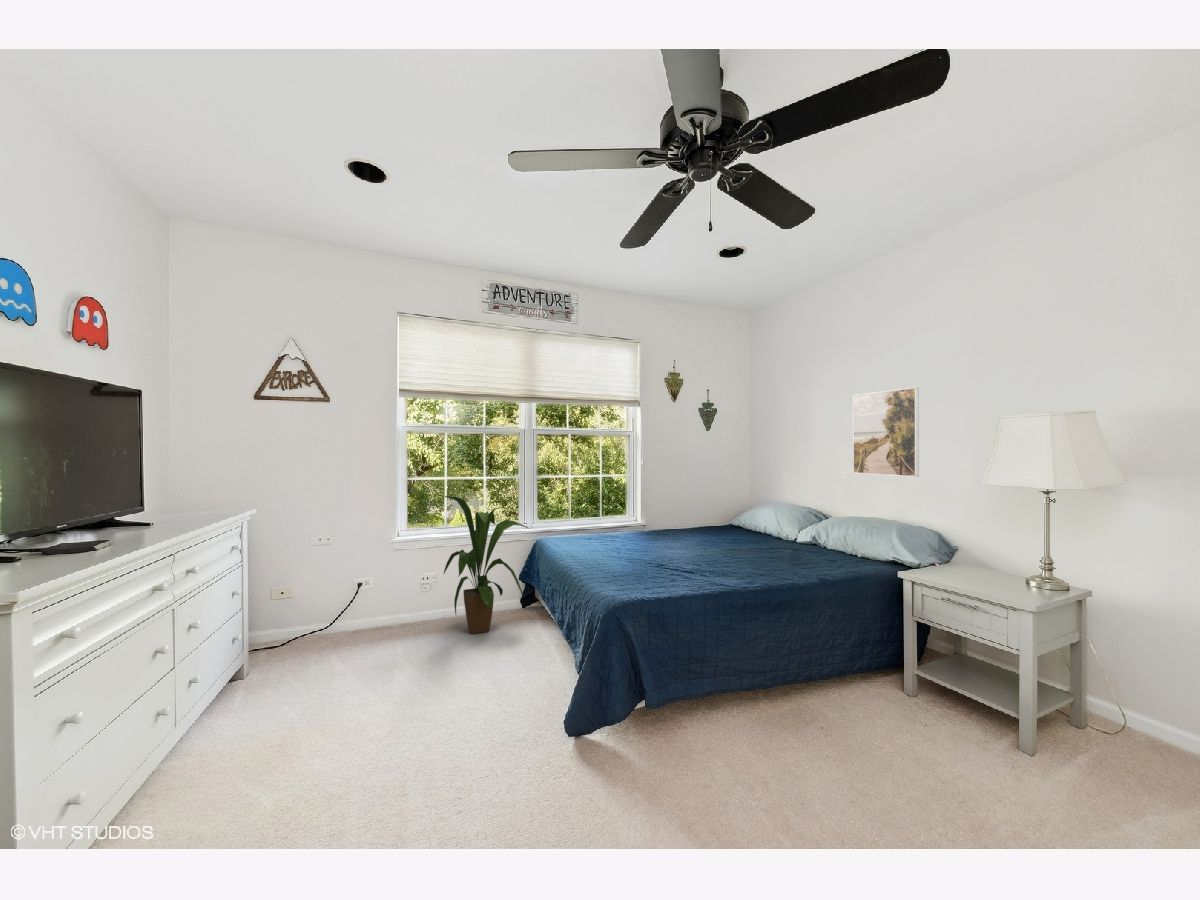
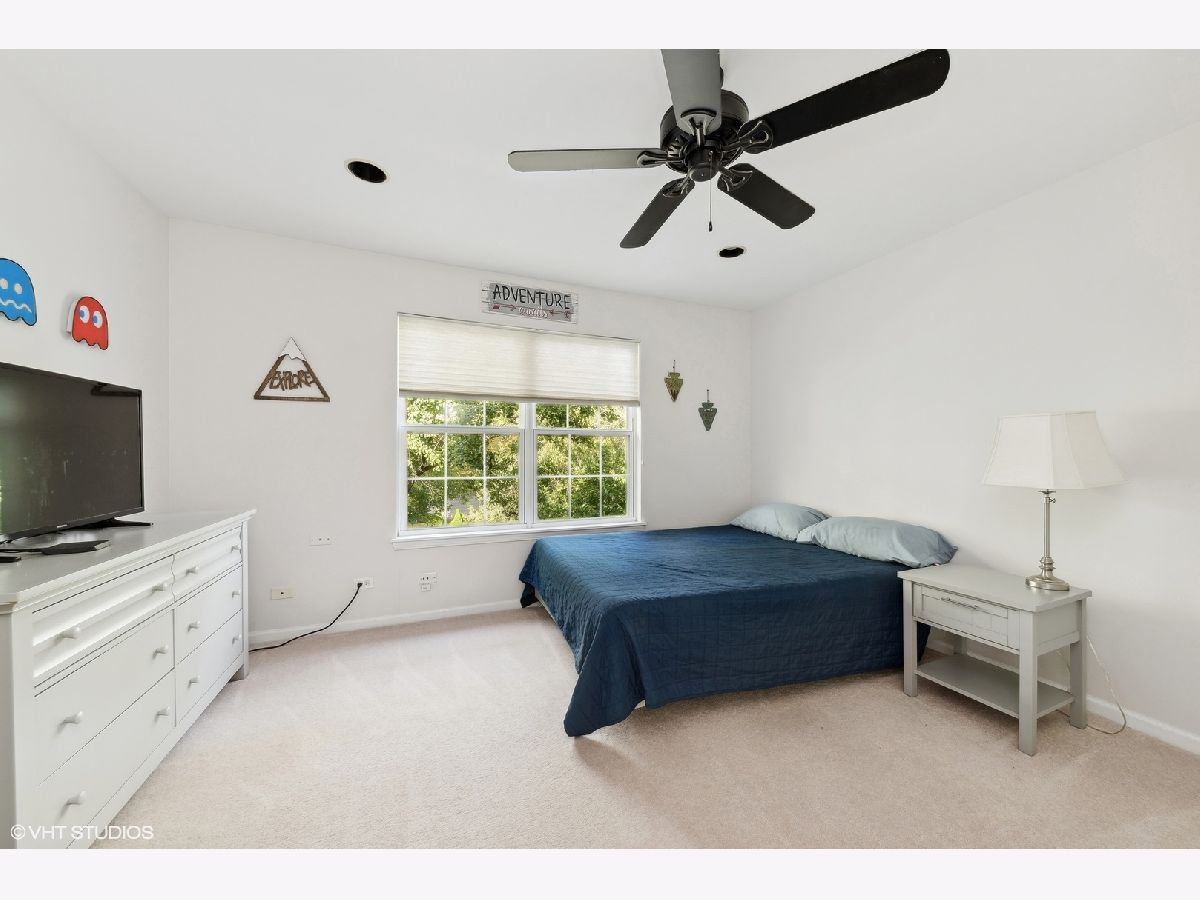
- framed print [852,386,920,478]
- house plant [443,495,529,635]
